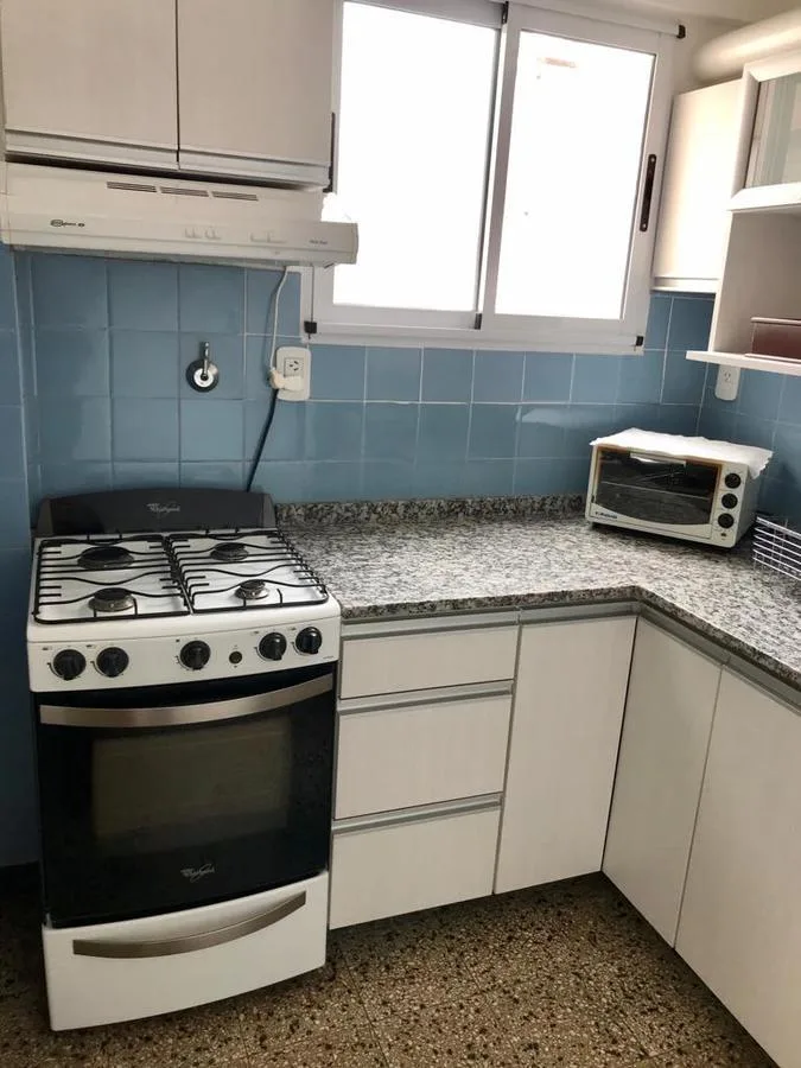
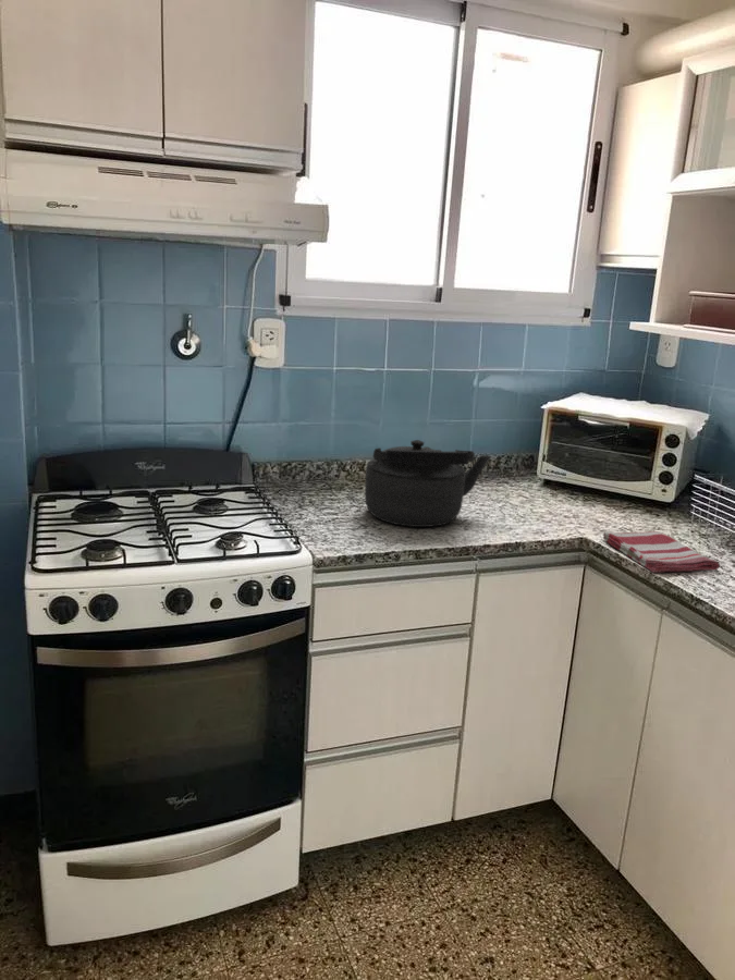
+ kettle [364,439,492,528]
+ dish towel [602,530,721,574]
